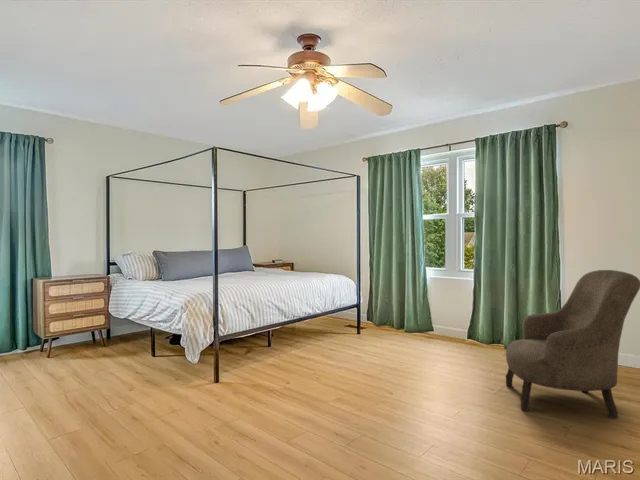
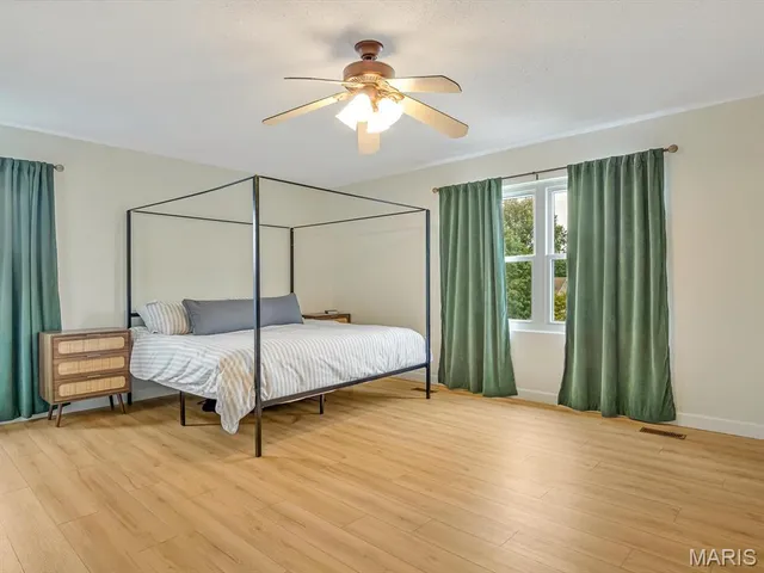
- armchair [505,269,640,420]
